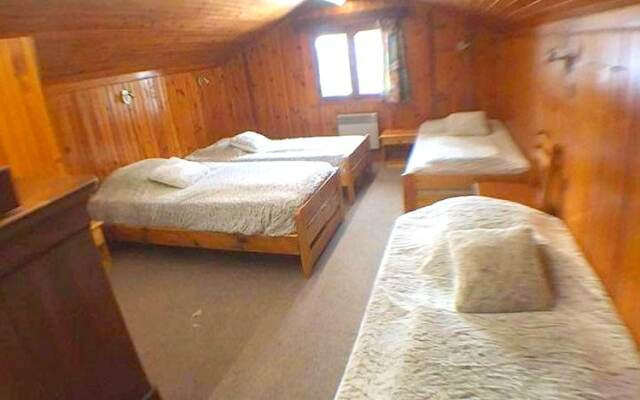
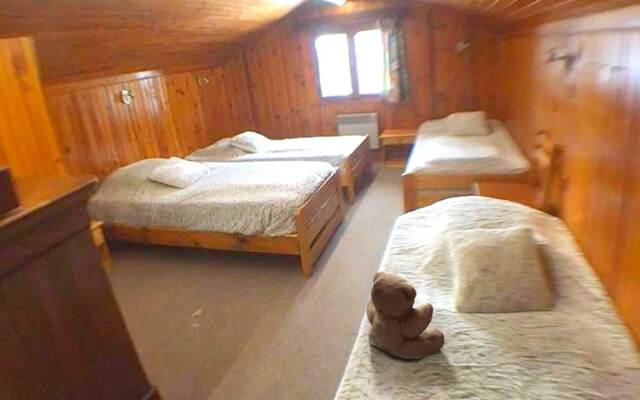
+ teddy bear [365,270,445,360]
